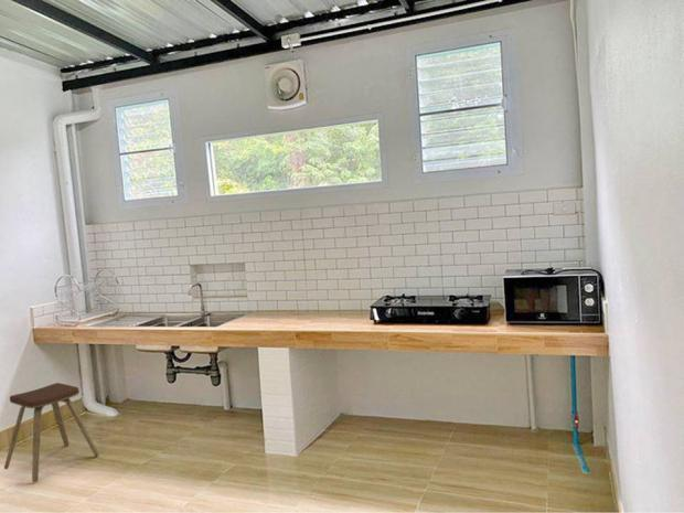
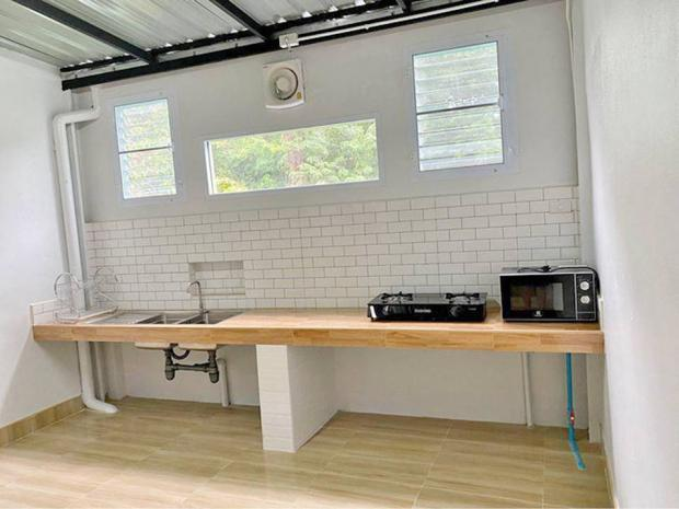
- music stool [3,382,99,483]
